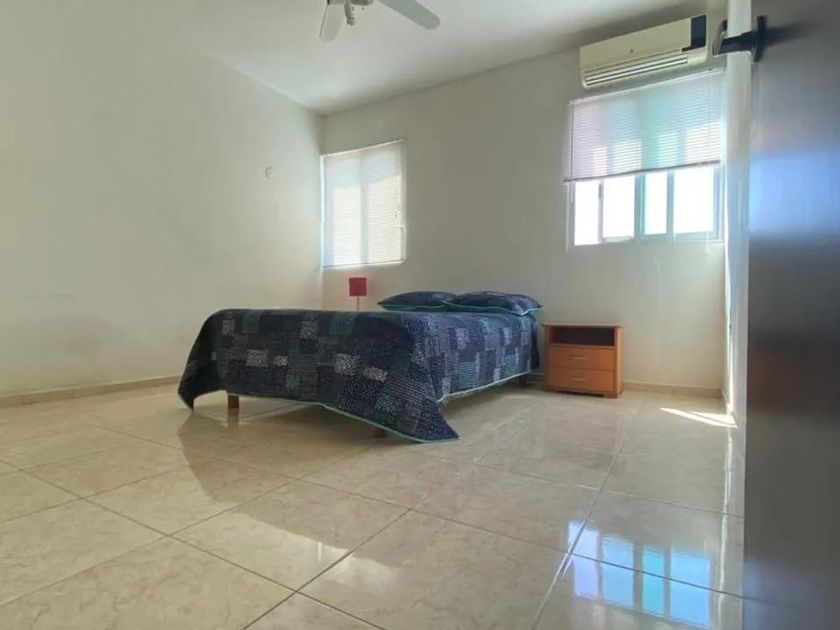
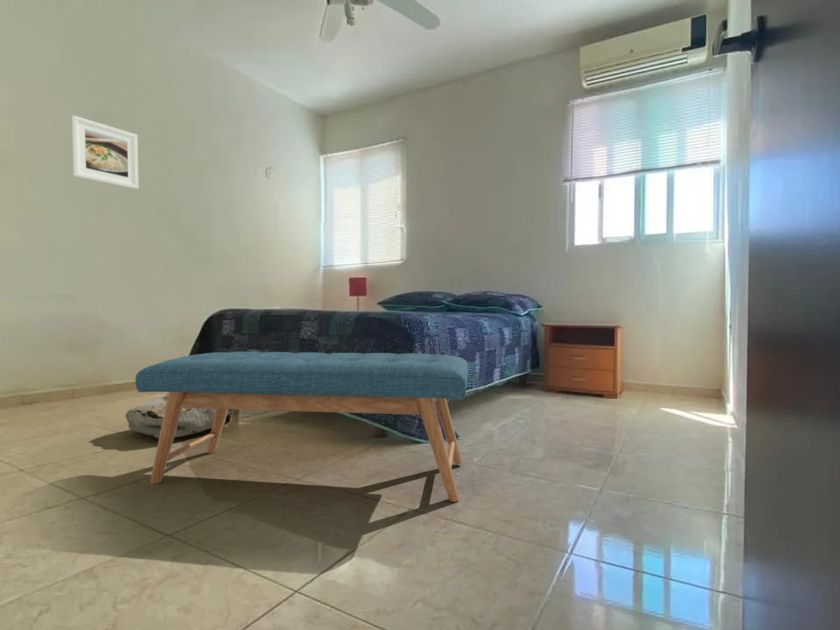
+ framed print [71,115,139,190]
+ bag [124,392,236,439]
+ bench [135,351,469,503]
